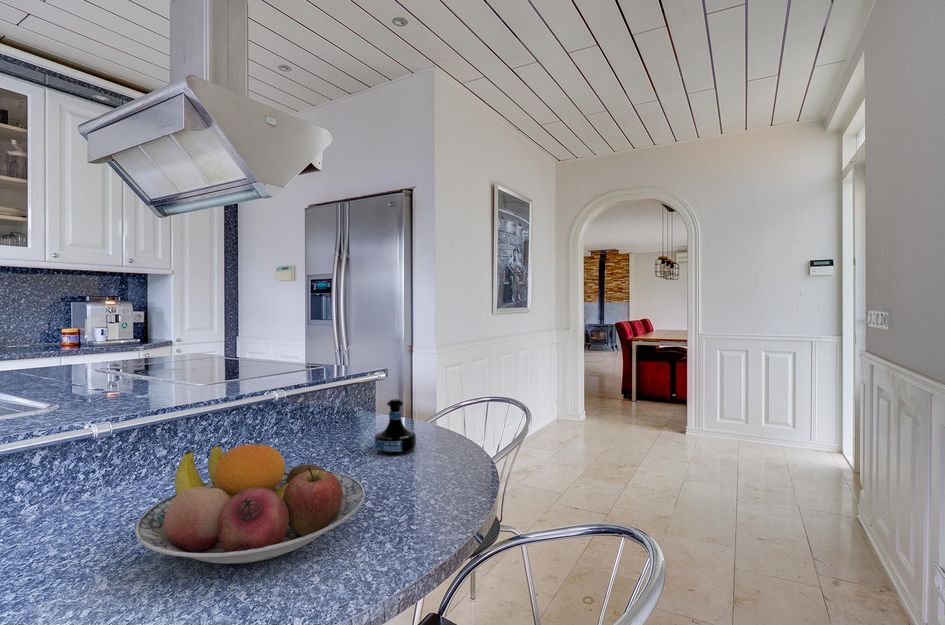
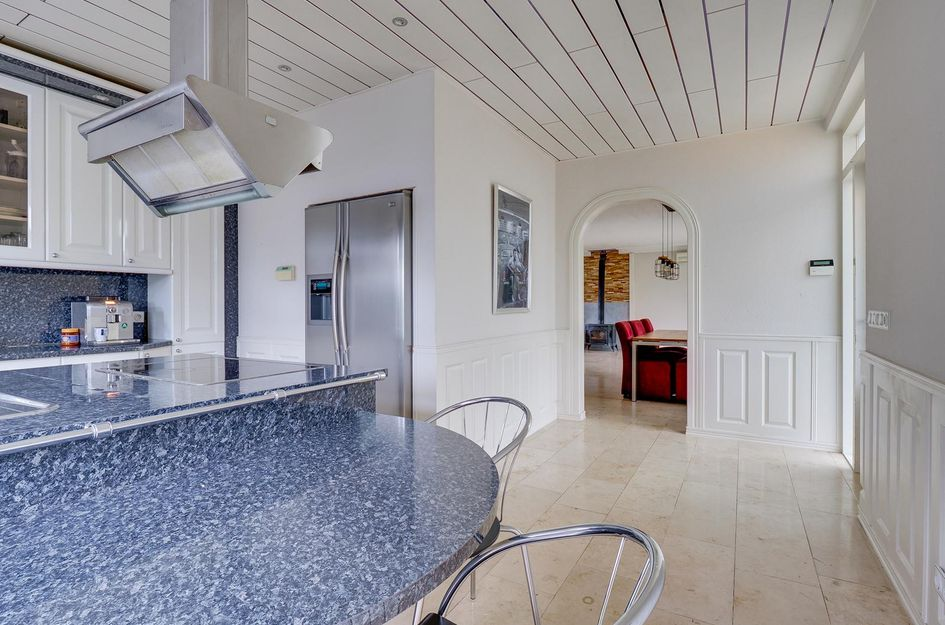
- fruit bowl [134,443,366,565]
- tequila bottle [374,398,417,456]
